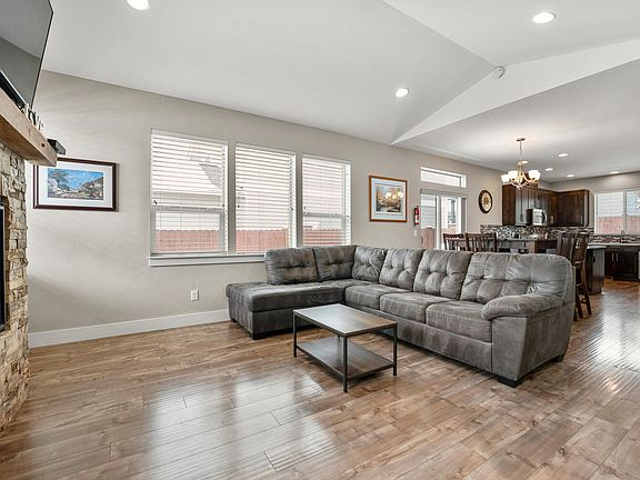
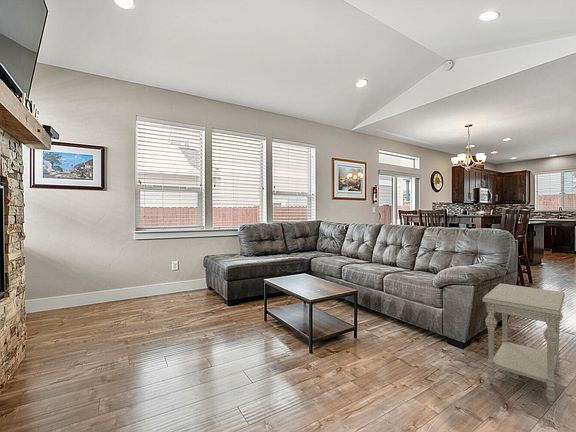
+ side table [481,282,566,406]
